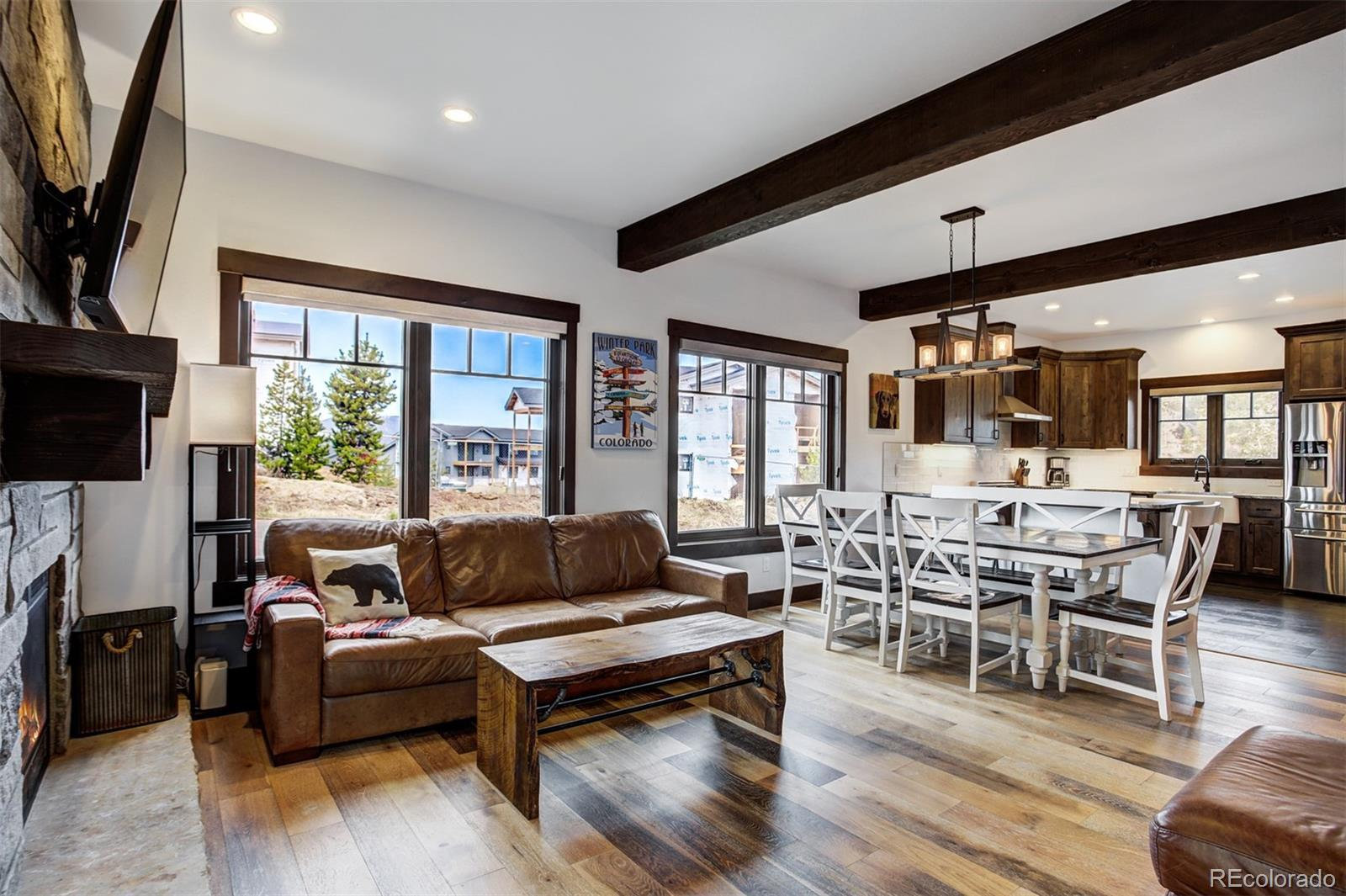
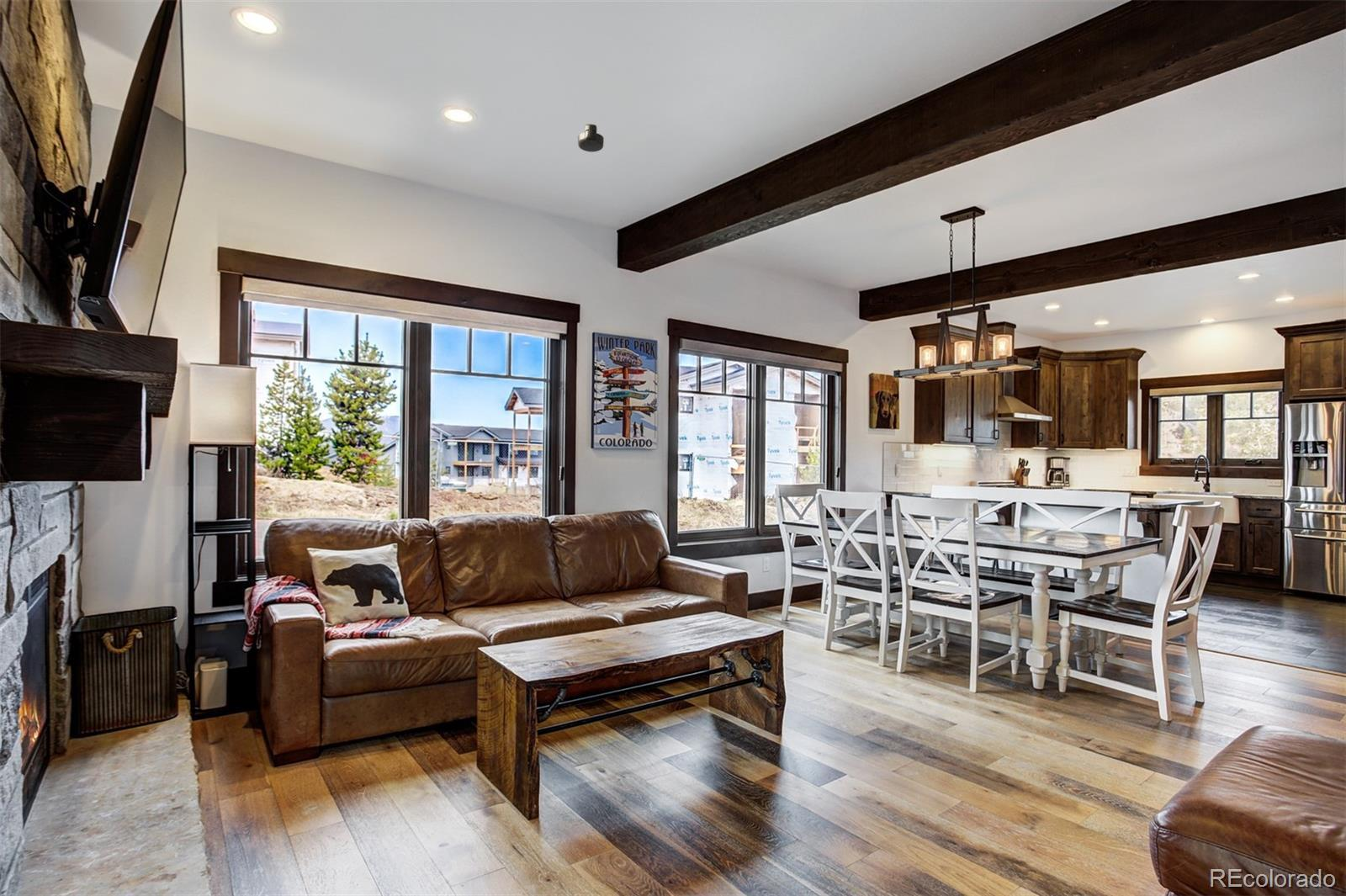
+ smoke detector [577,124,605,153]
